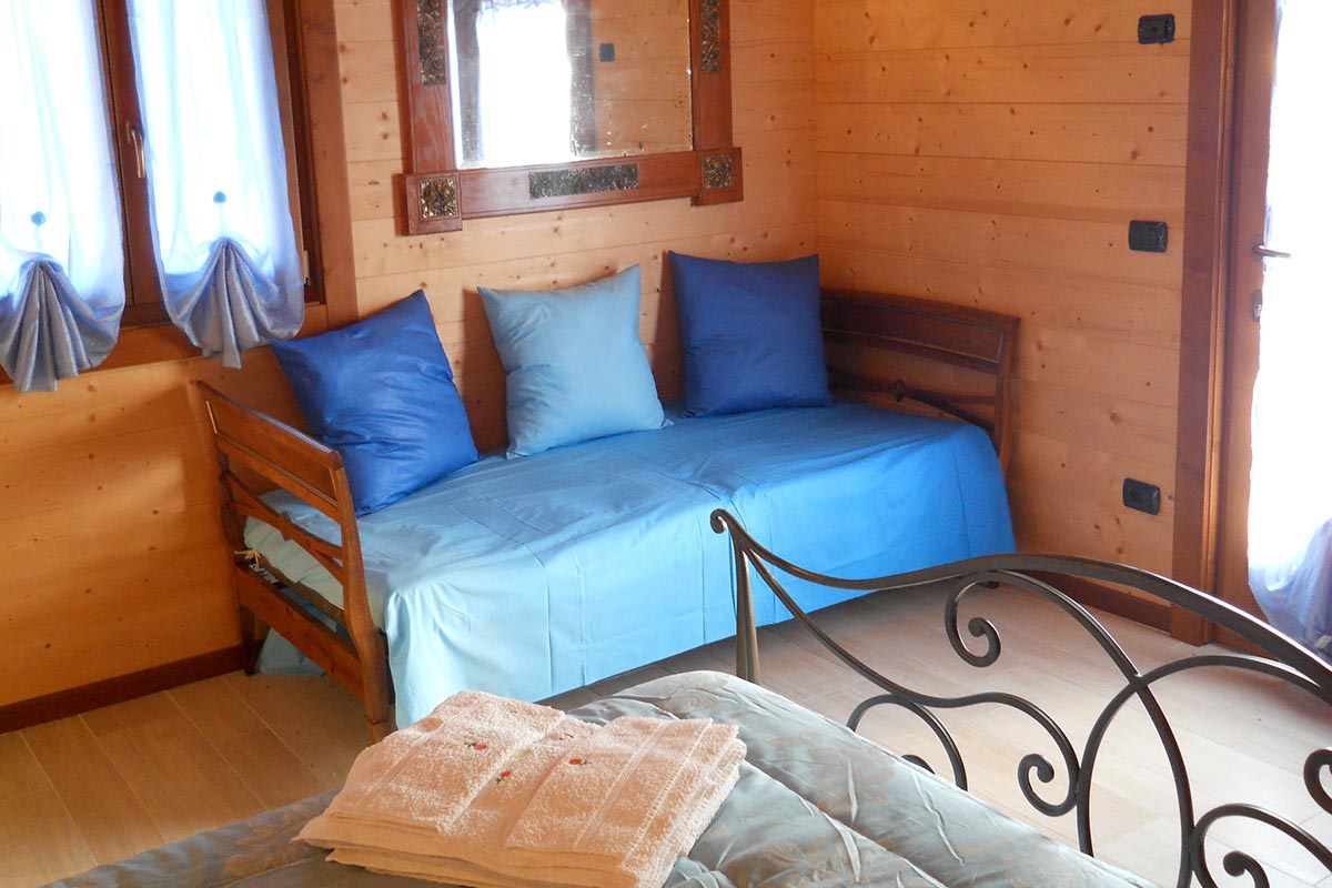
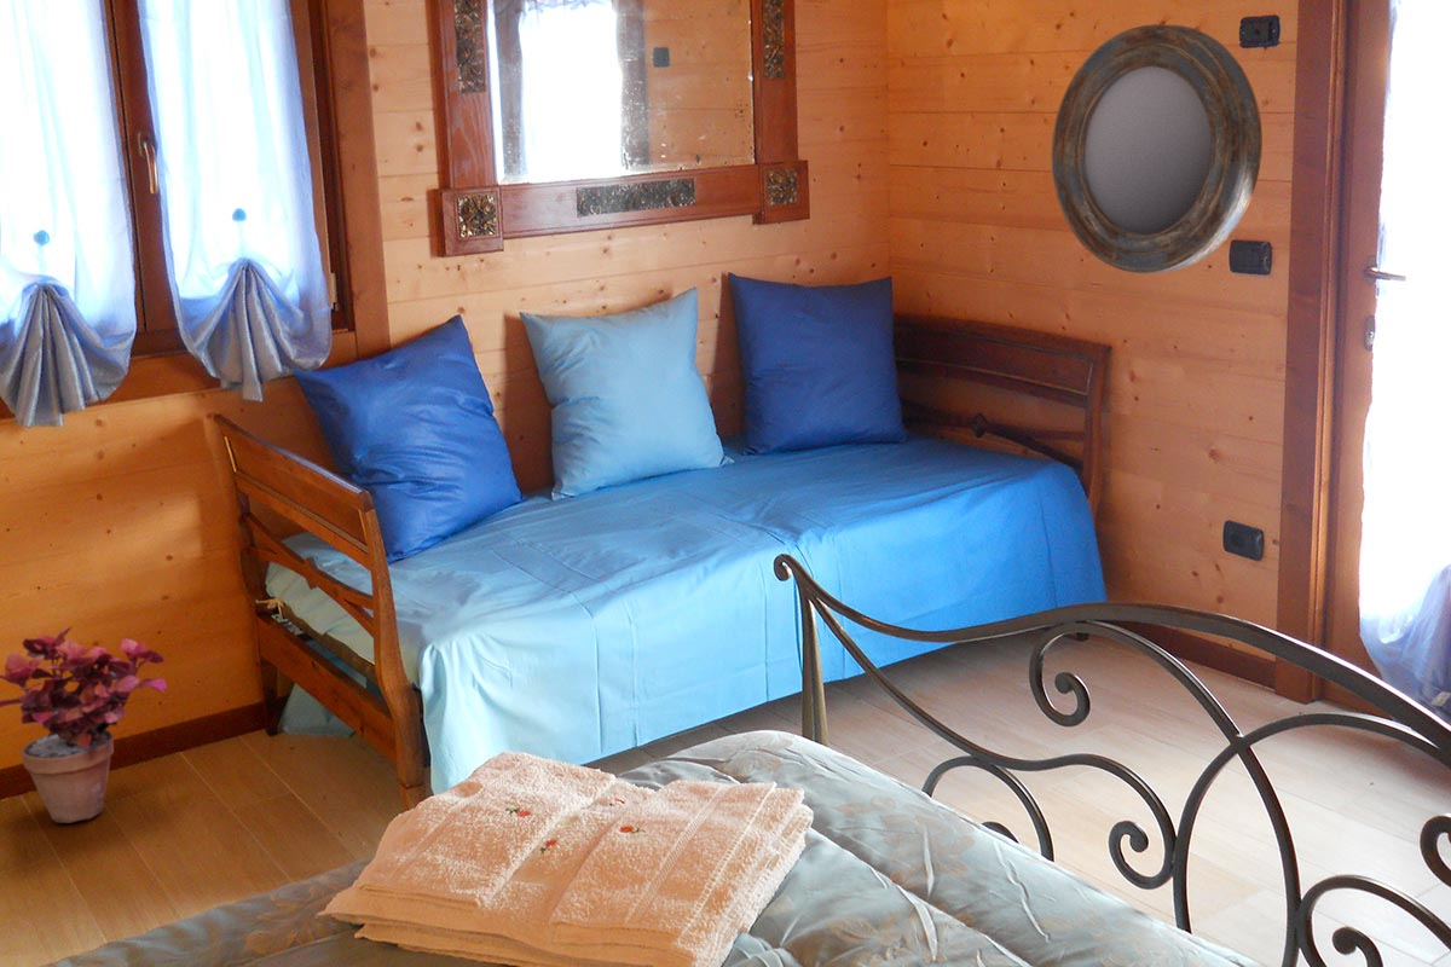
+ home mirror [1051,23,1264,274]
+ potted plant [0,625,167,824]
